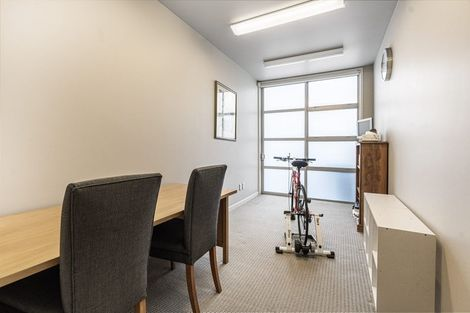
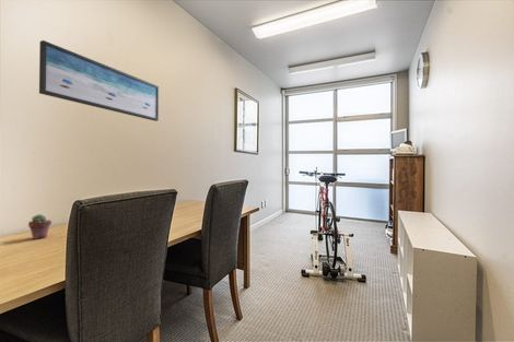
+ wall art [38,39,160,122]
+ potted succulent [27,213,52,240]
